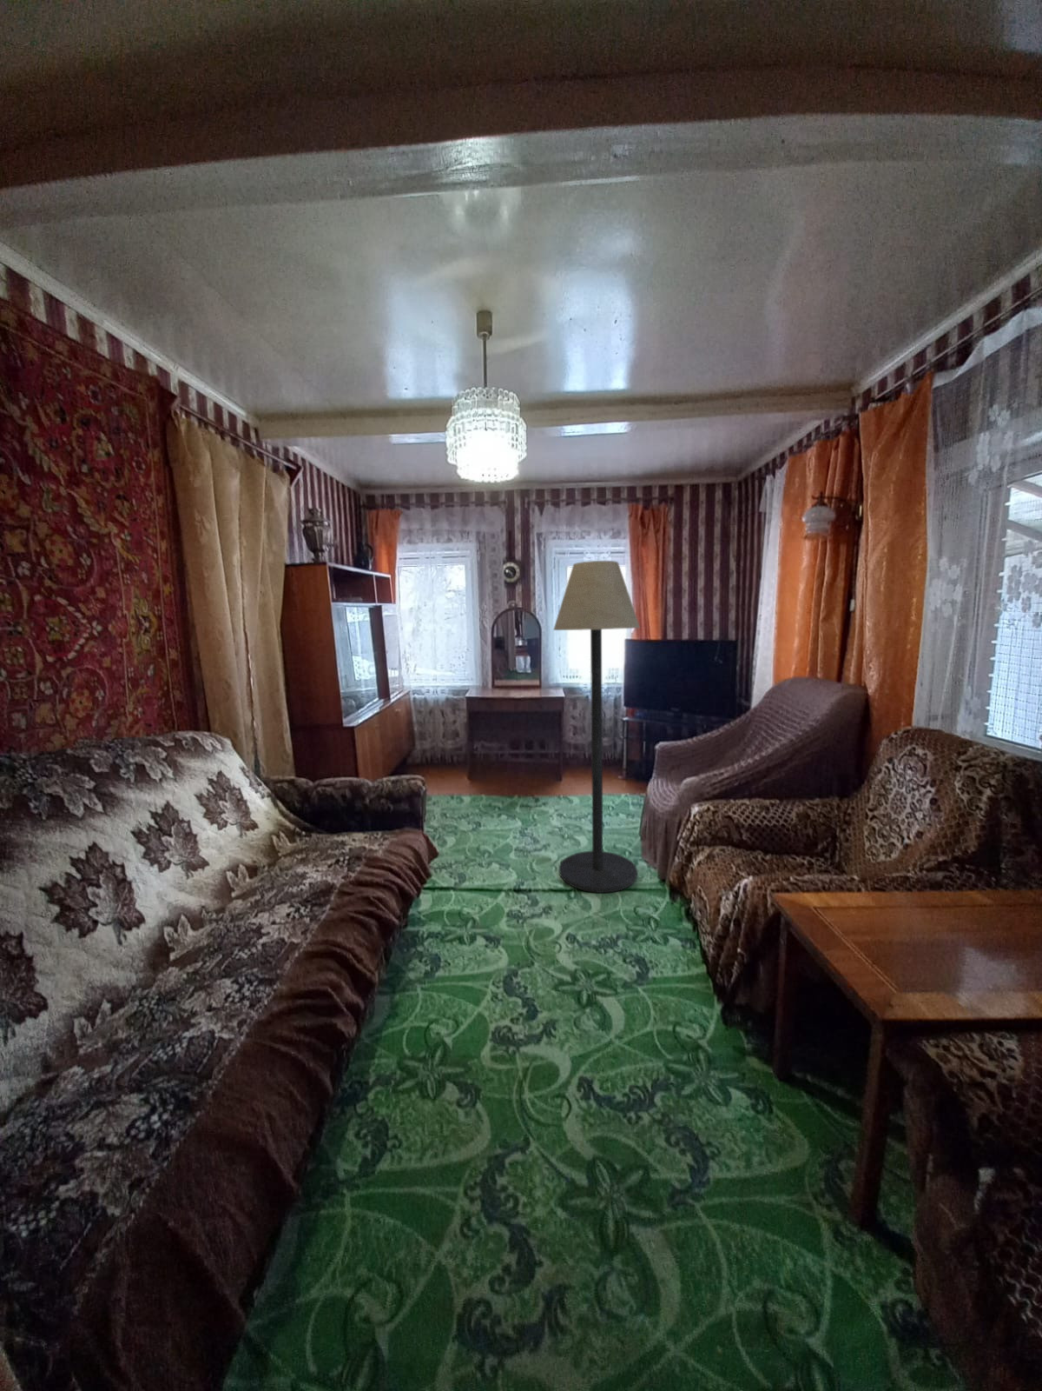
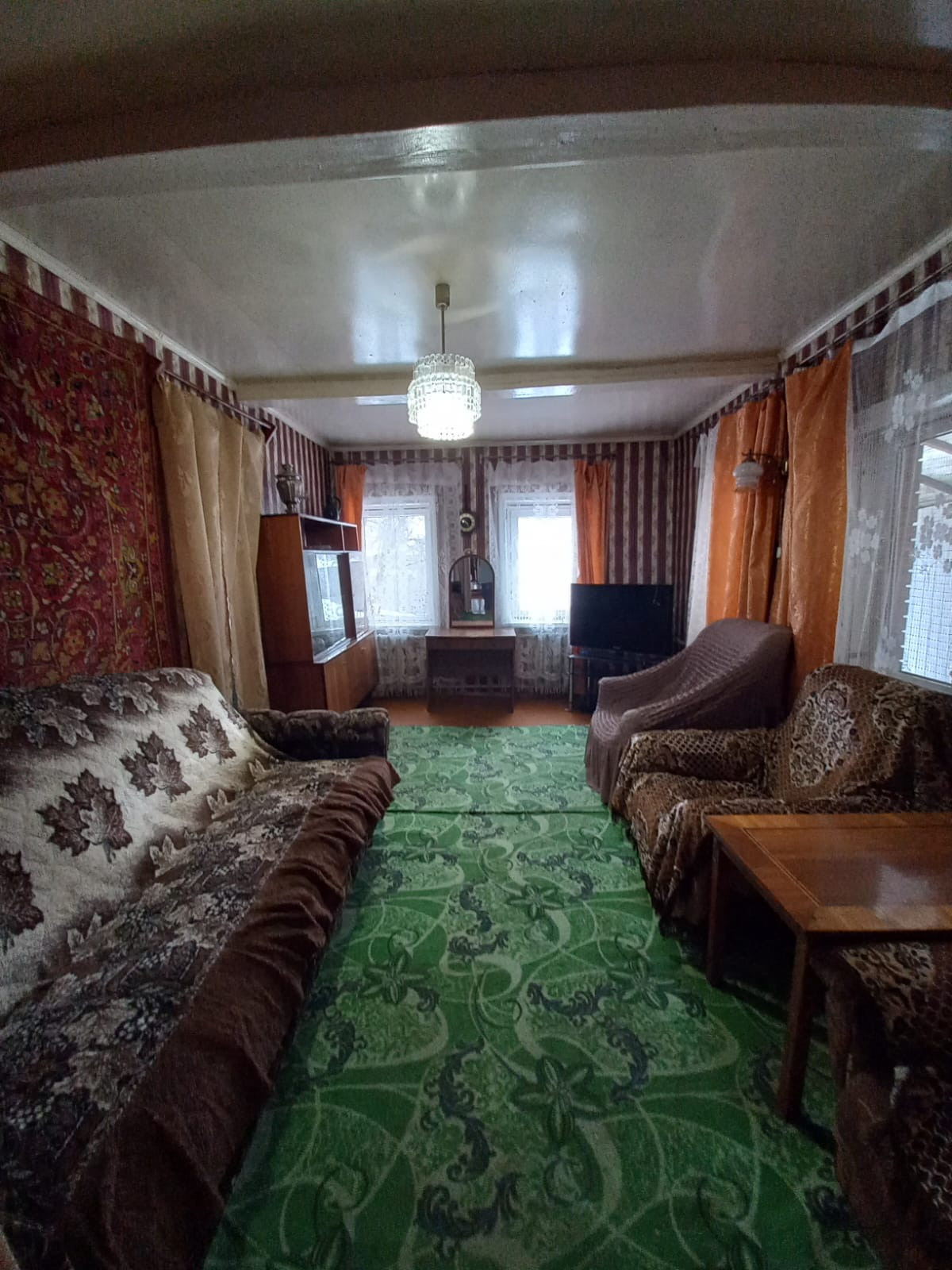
- floor lamp [553,560,640,894]
